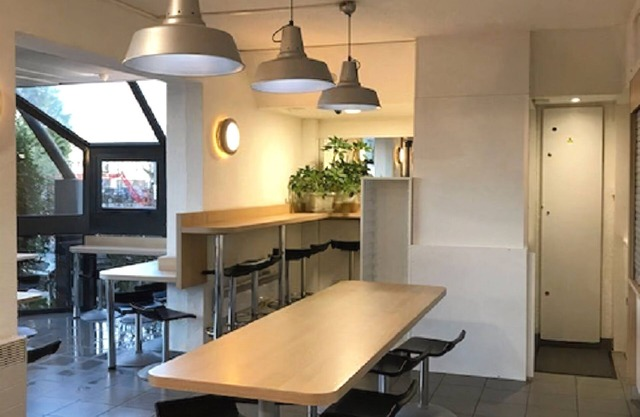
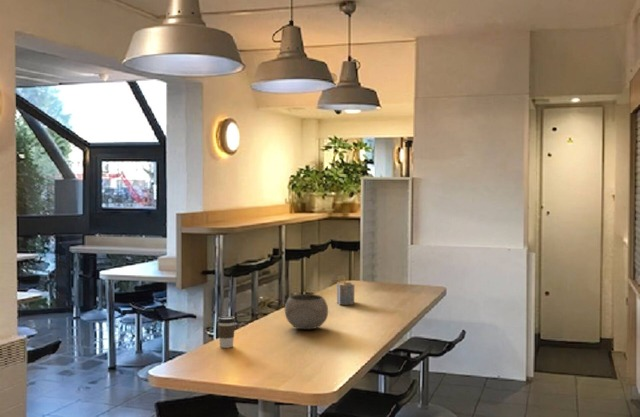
+ bowl [284,293,329,330]
+ coffee cup [217,315,236,349]
+ napkin holder [336,275,355,306]
